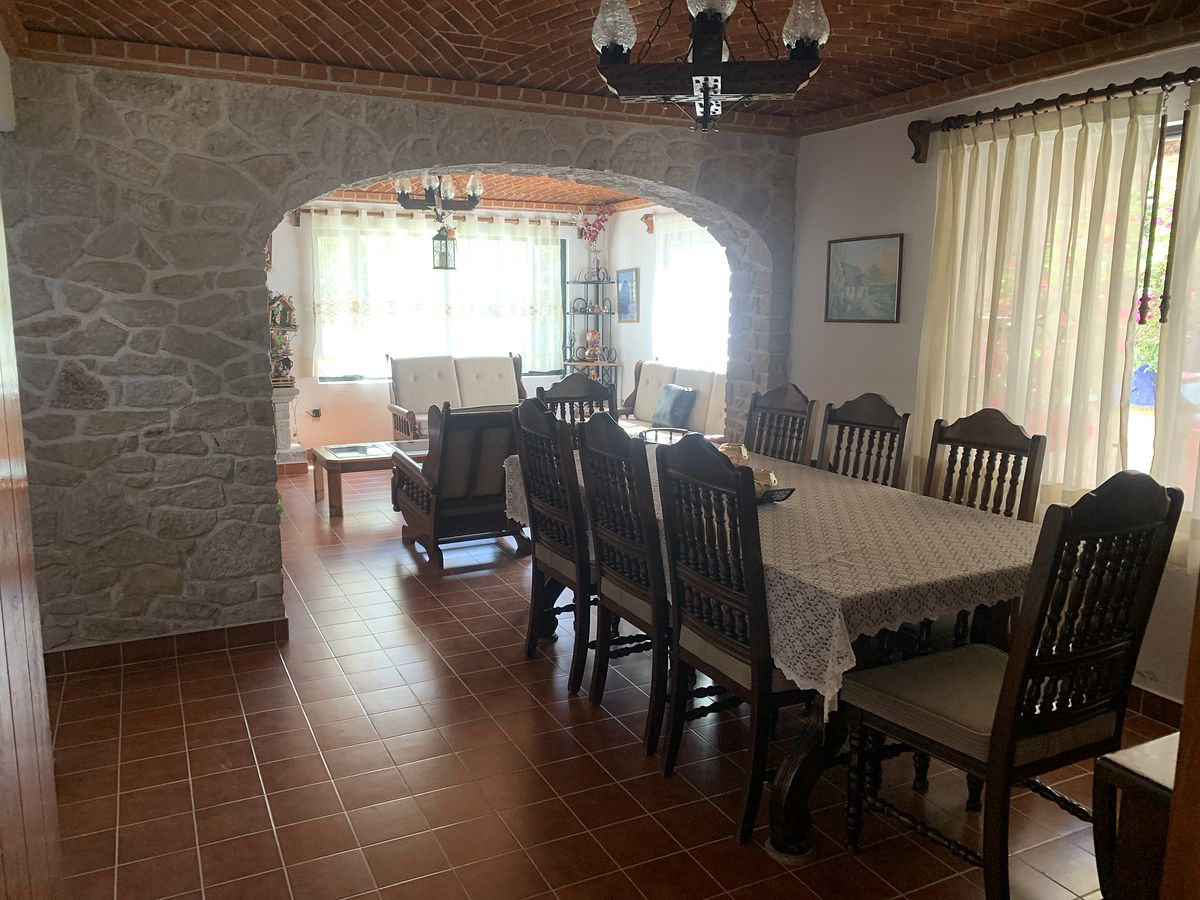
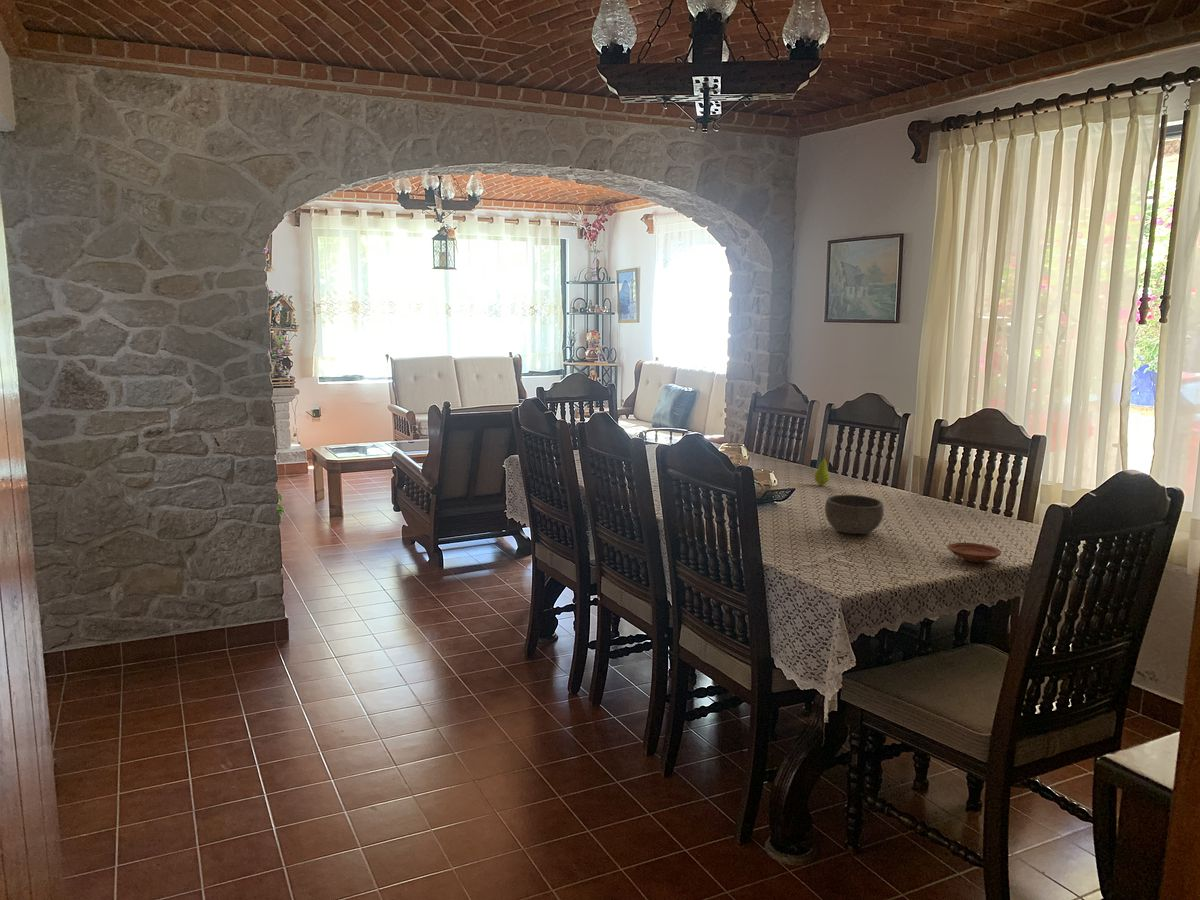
+ plate [947,542,1002,563]
+ fruit [813,453,831,486]
+ bowl [824,494,885,535]
